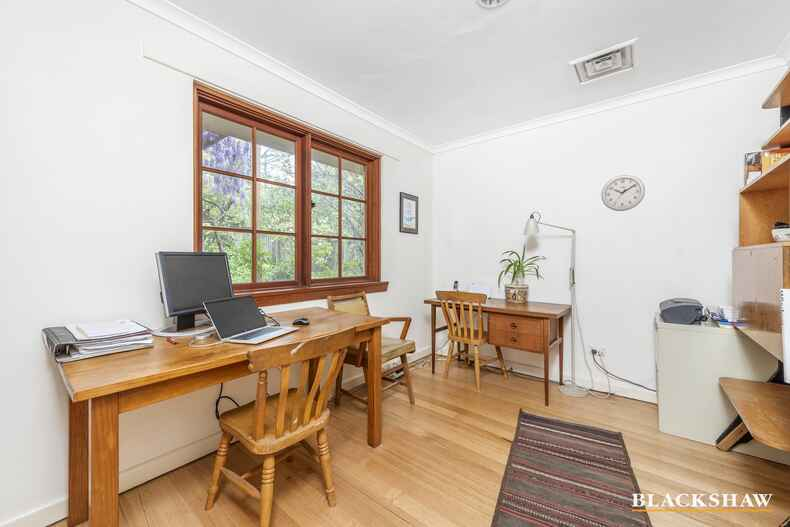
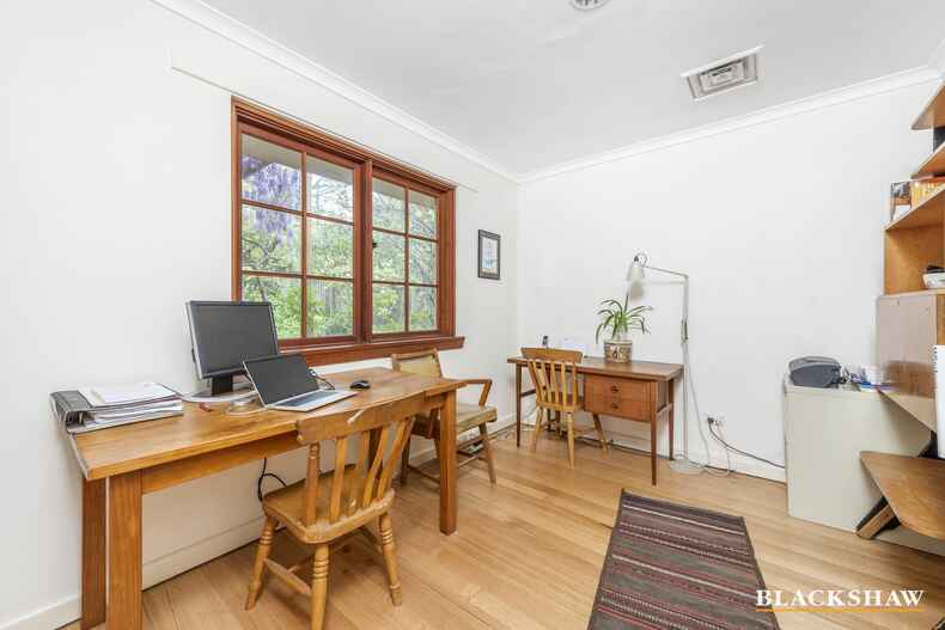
- wall clock [600,174,646,212]
